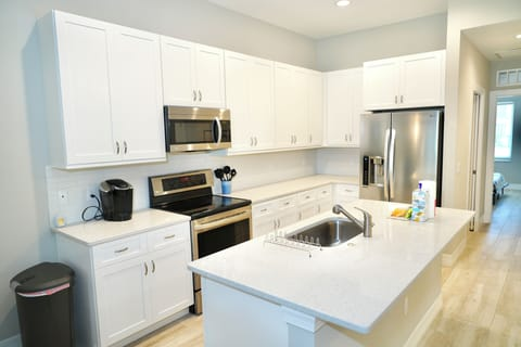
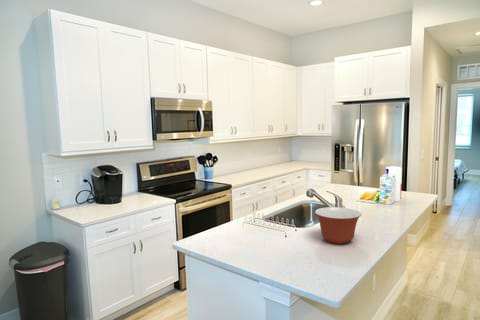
+ mixing bowl [314,206,362,245]
